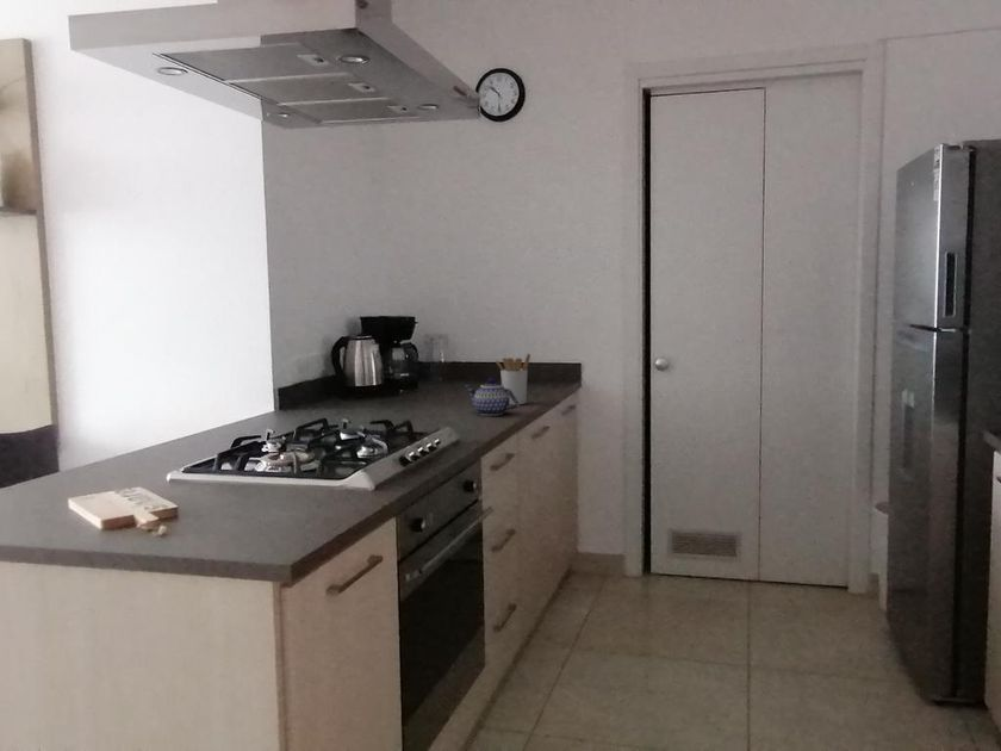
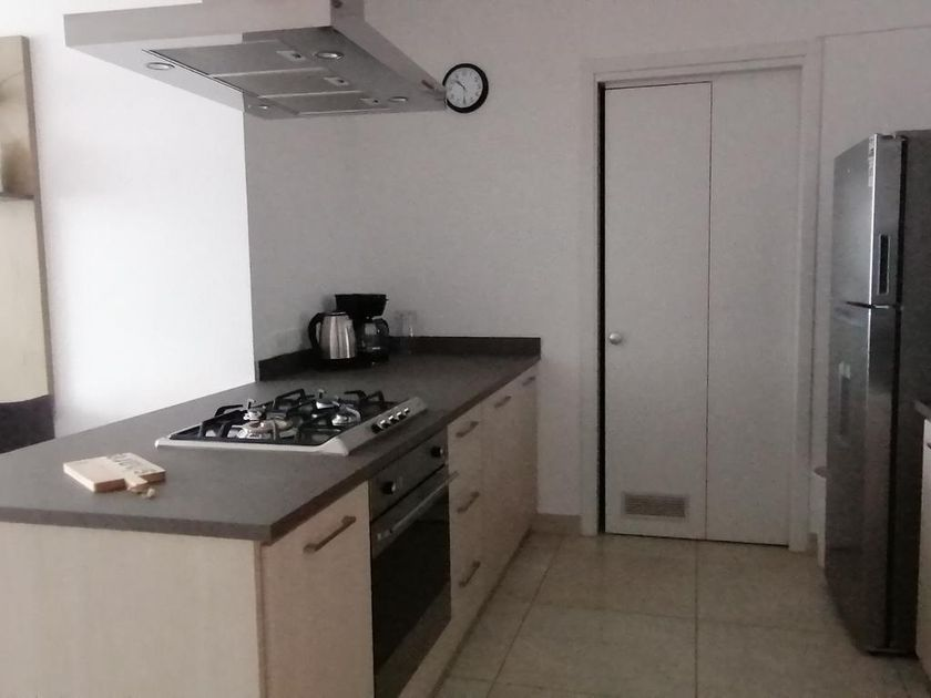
- teapot [465,377,520,417]
- utensil holder [495,353,531,405]
